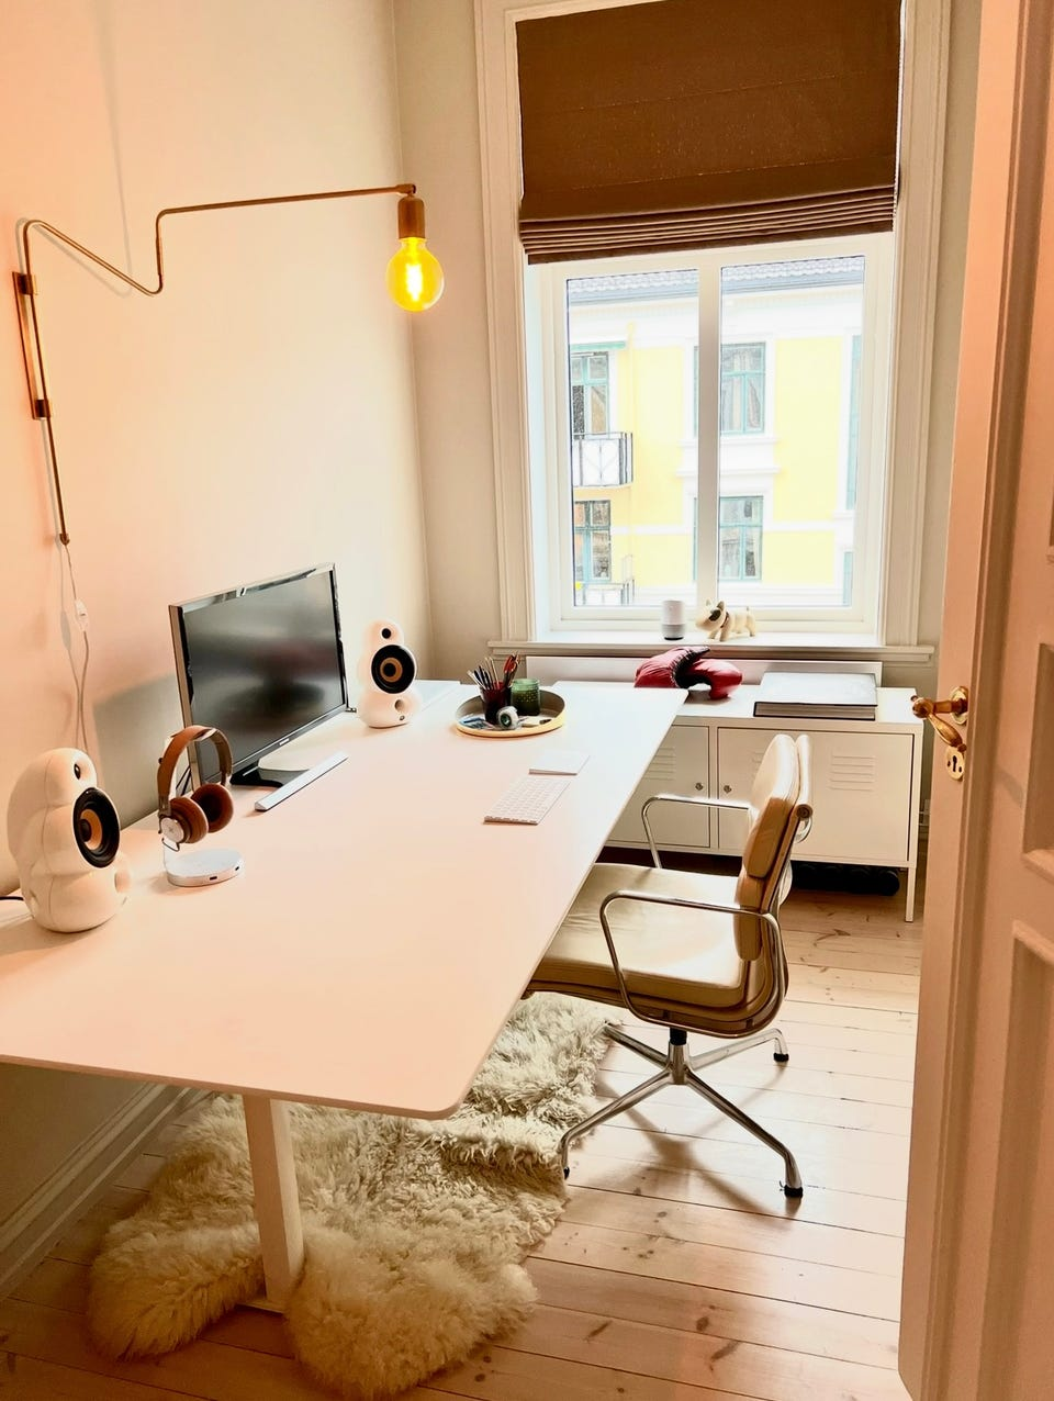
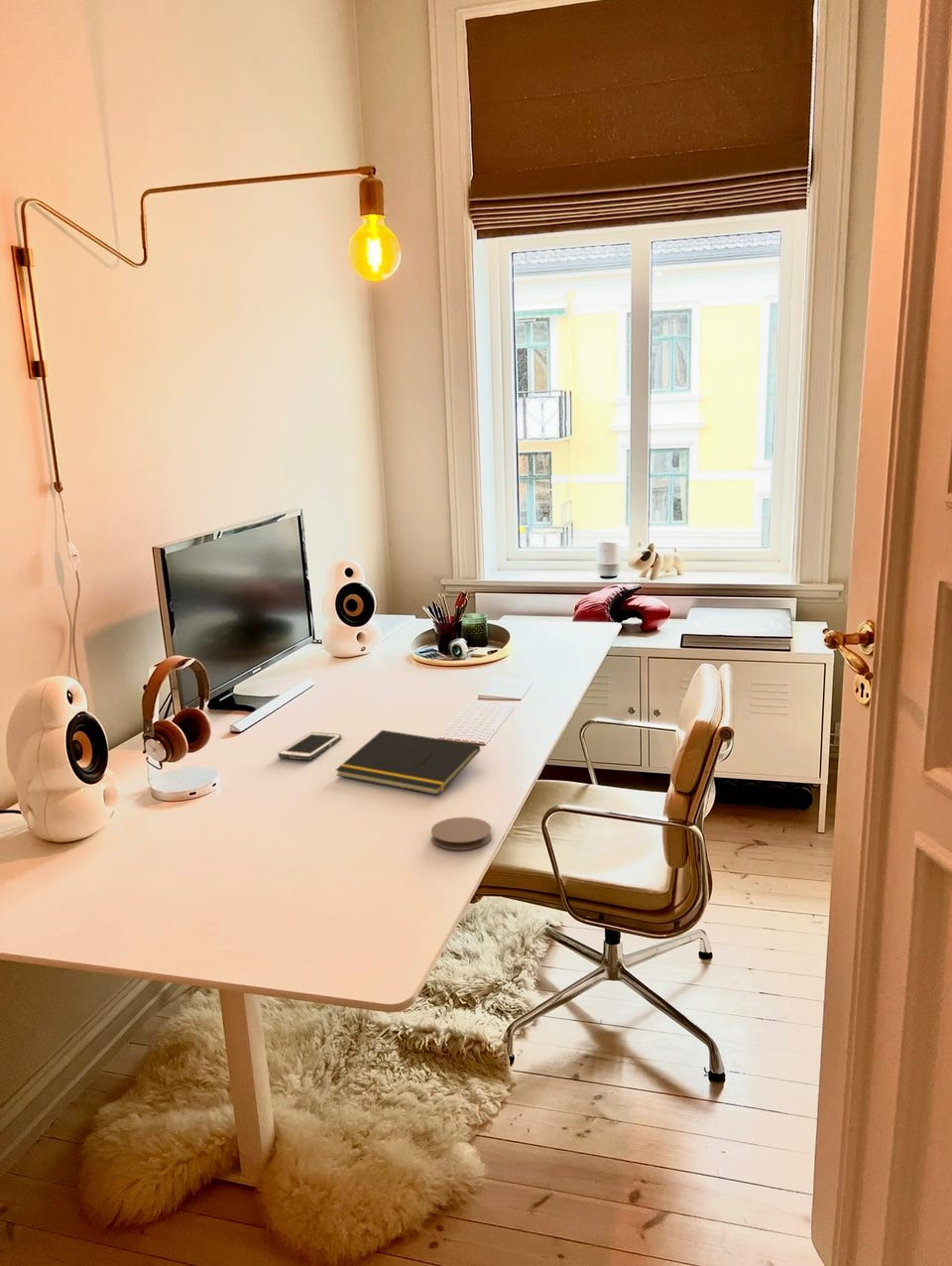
+ coaster [430,817,493,851]
+ notepad [335,729,481,796]
+ cell phone [278,731,342,761]
